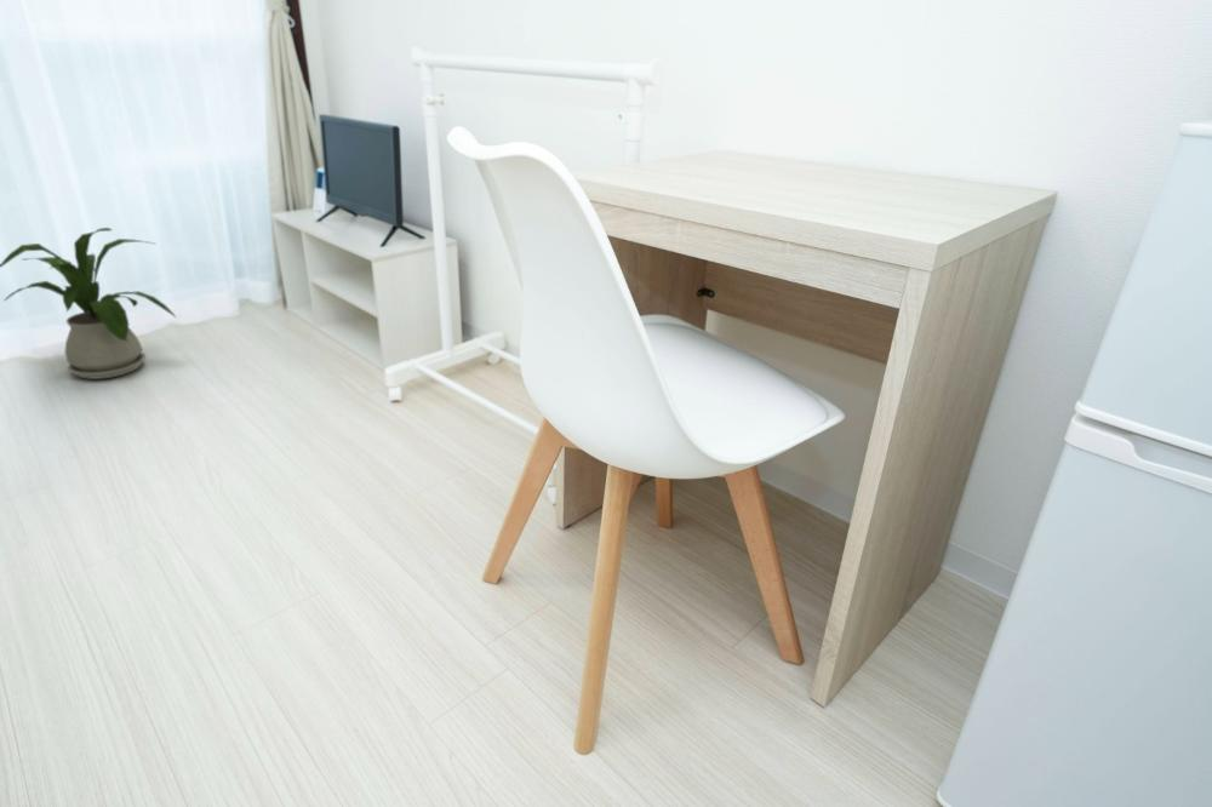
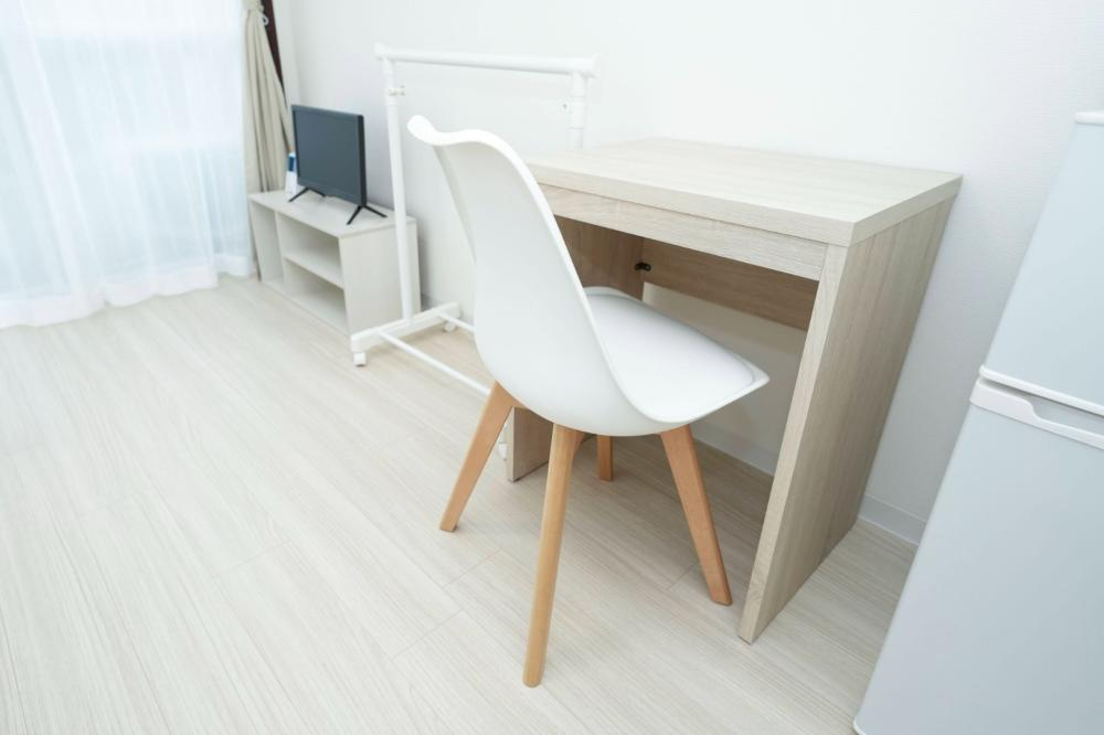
- house plant [0,227,178,380]
